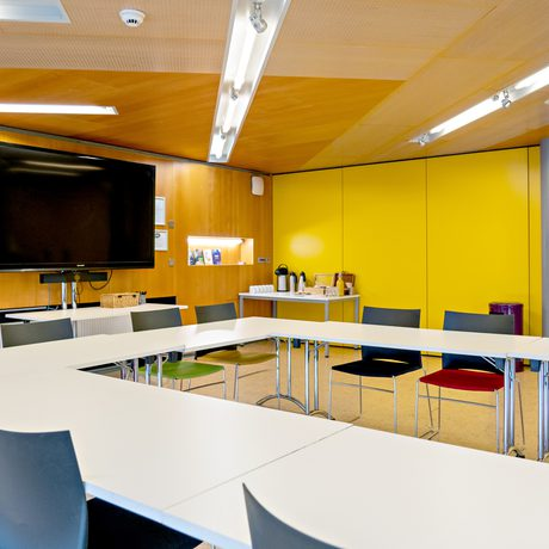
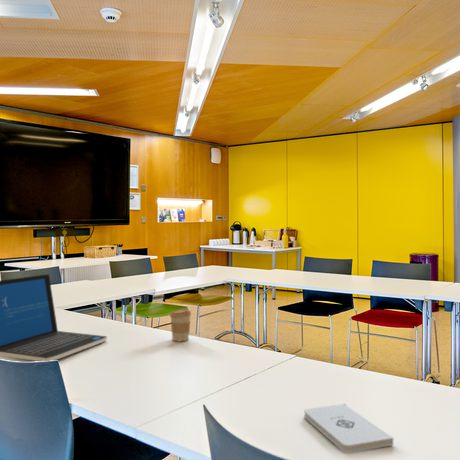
+ notepad [303,403,394,454]
+ laptop [0,273,108,362]
+ coffee cup [169,308,192,342]
